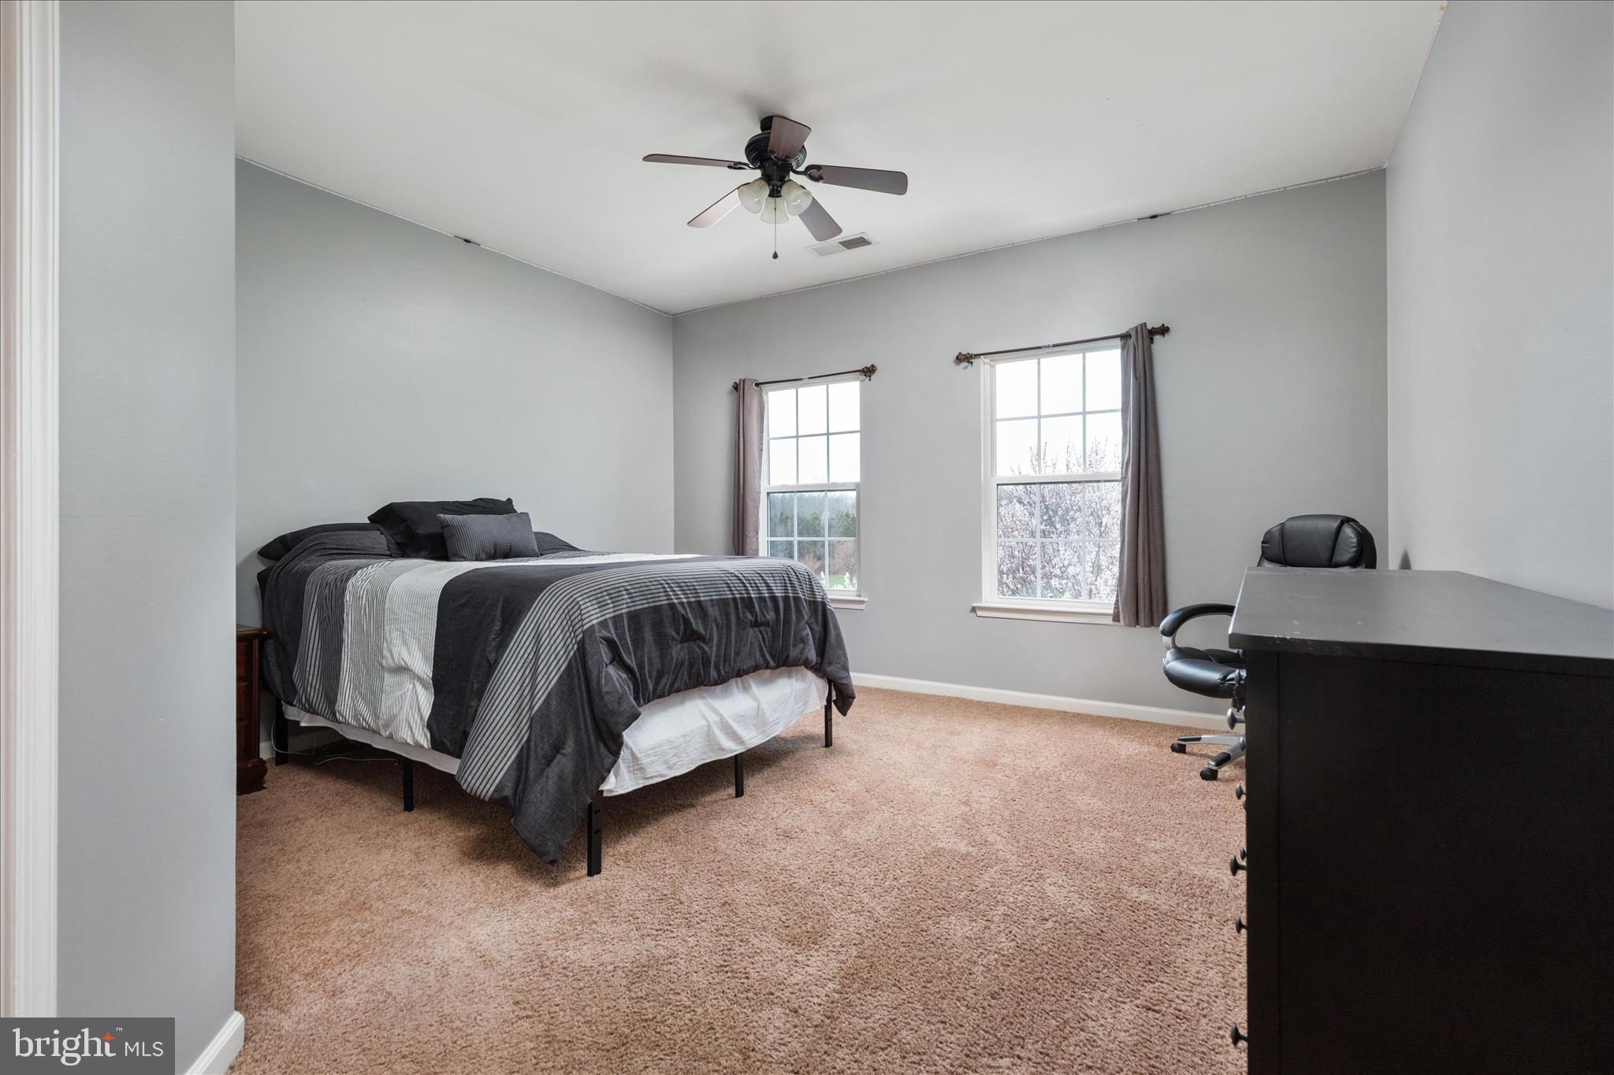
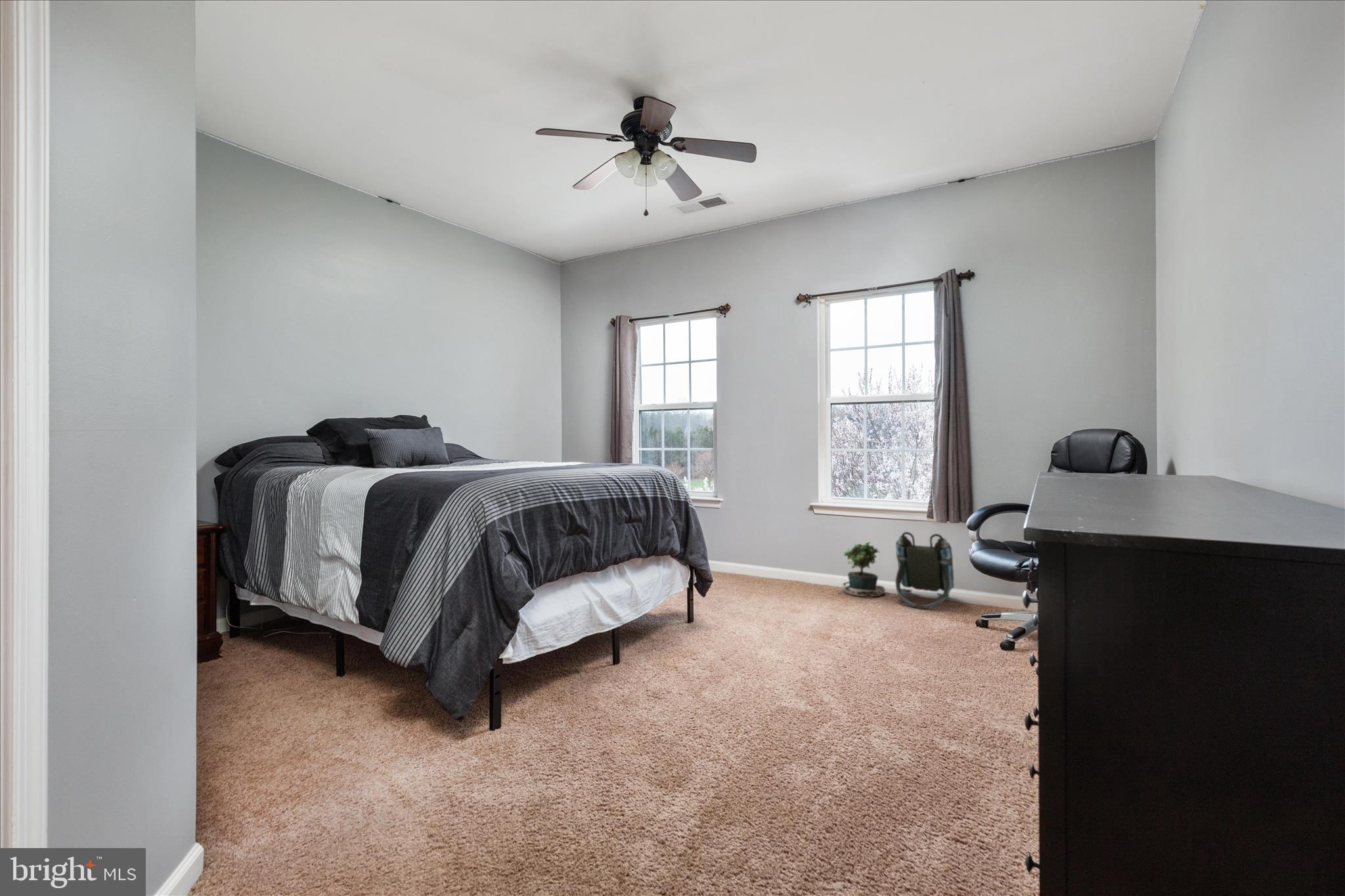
+ potted plant [831,541,886,597]
+ backpack [894,531,955,609]
